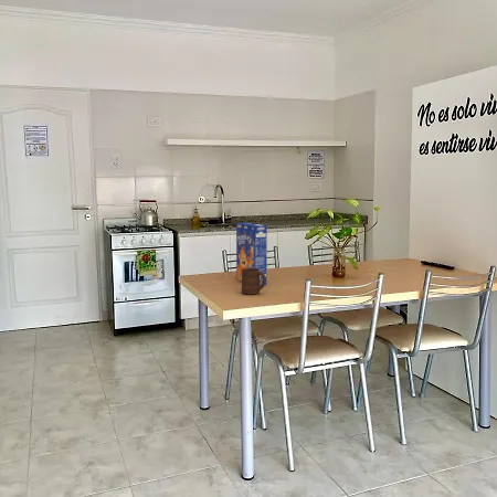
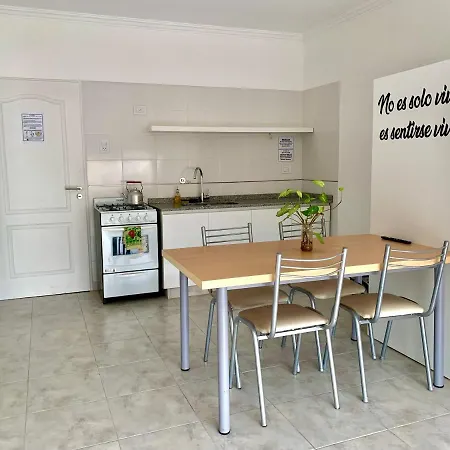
- cup [241,268,267,295]
- cereal box [235,222,268,287]
